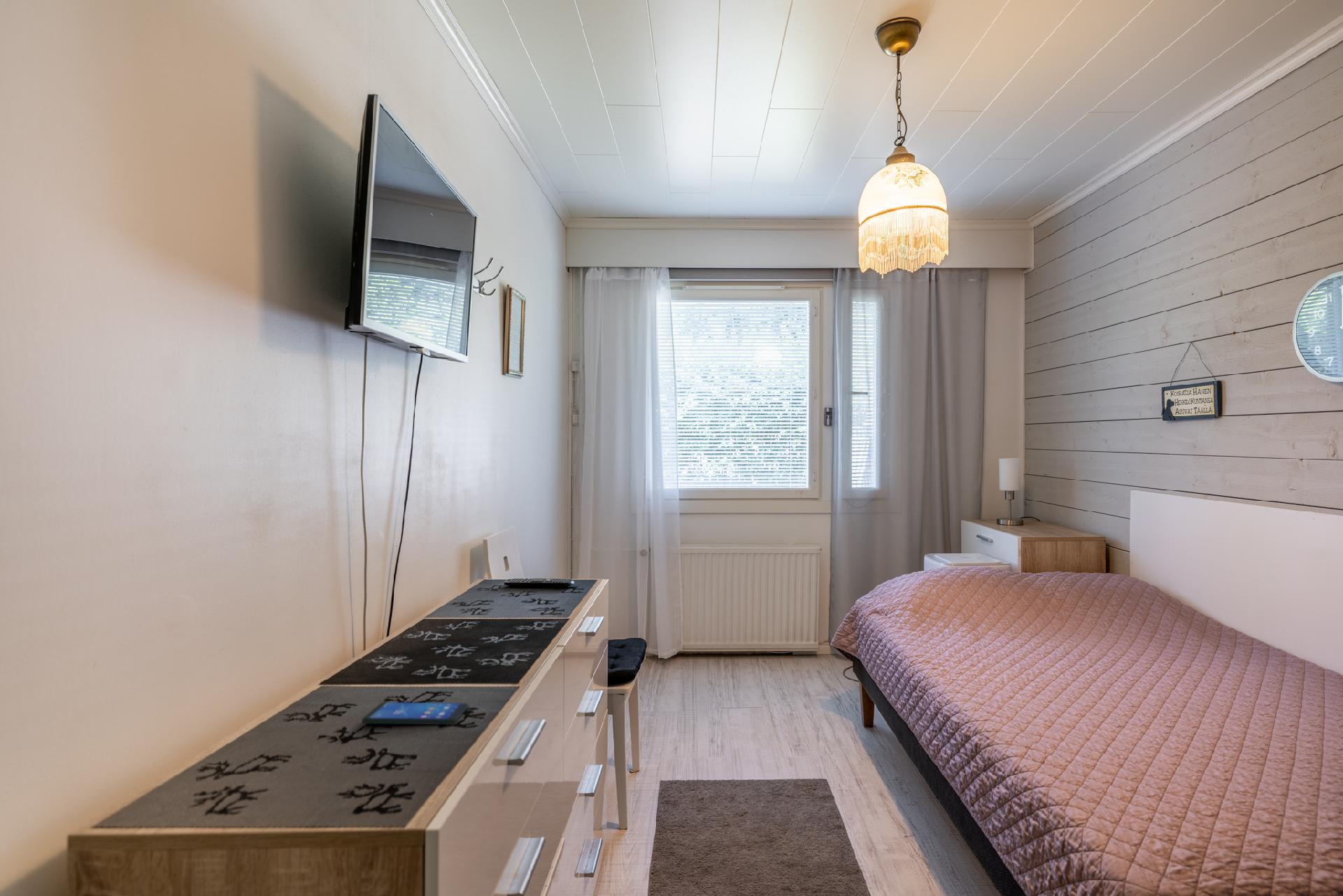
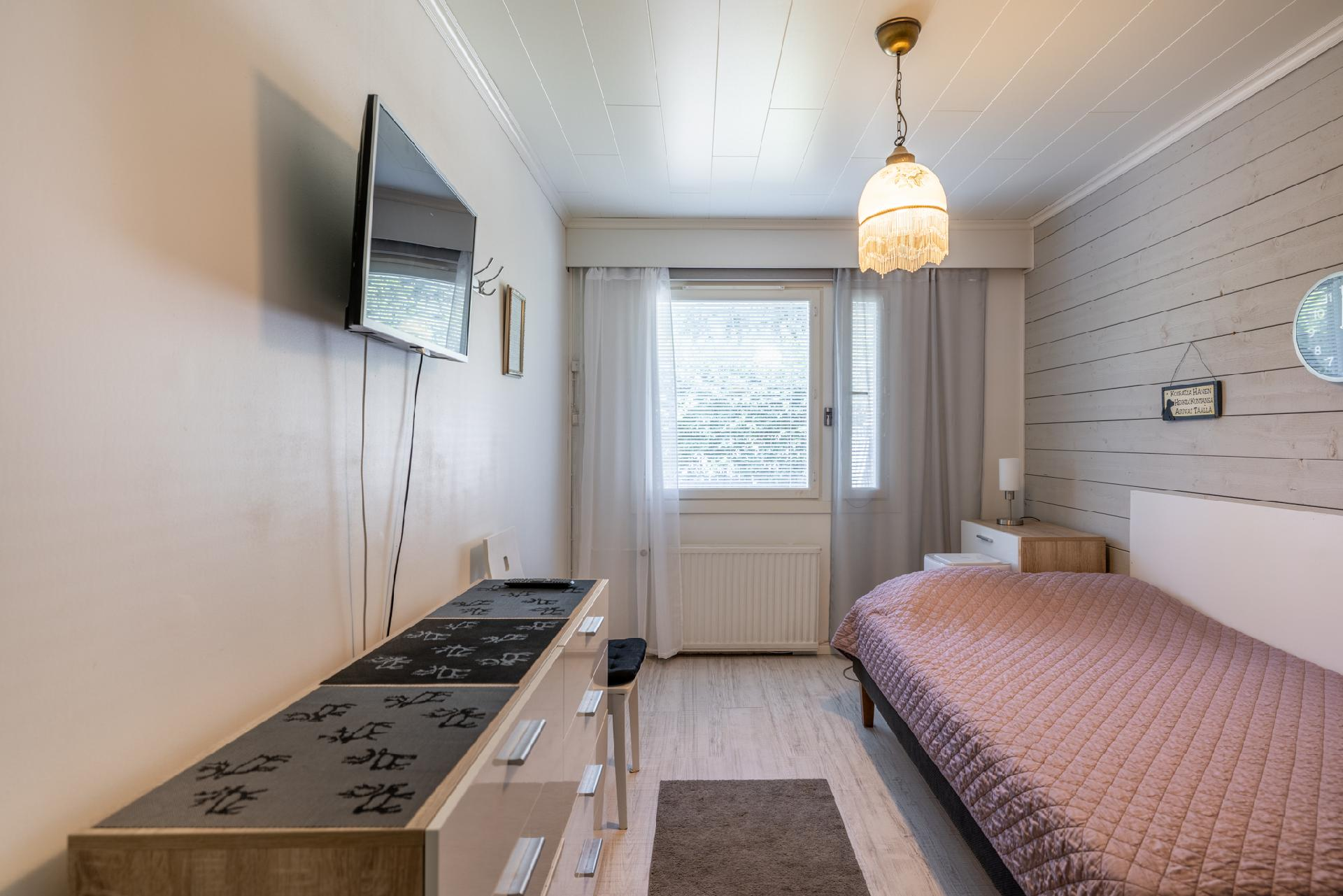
- smartphone [361,702,469,725]
